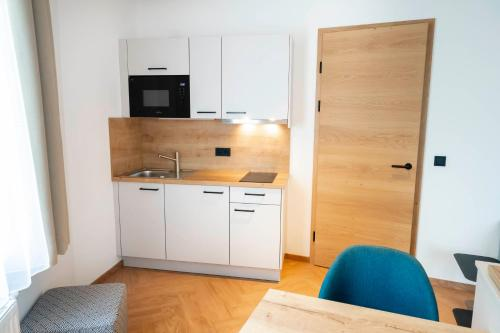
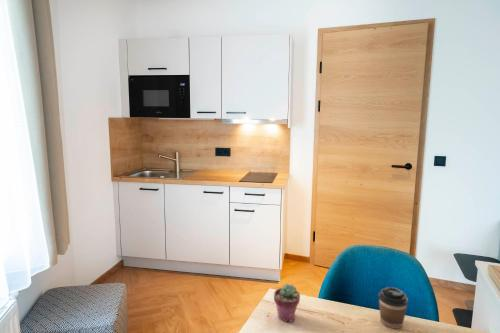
+ coffee cup [377,286,409,330]
+ potted succulent [273,283,301,323]
